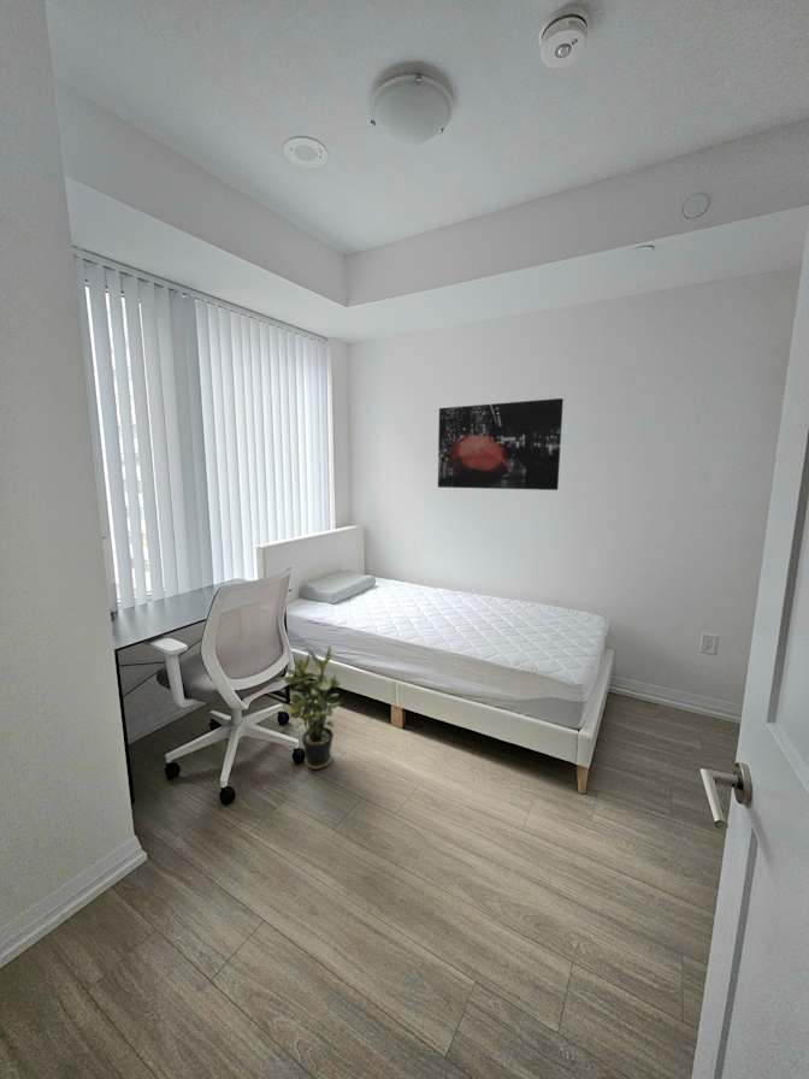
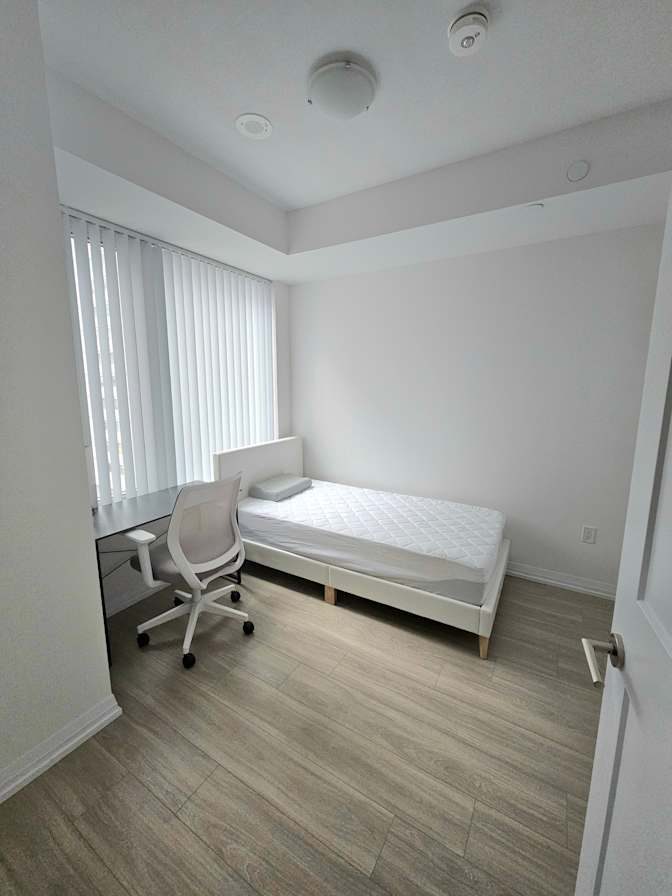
- wall art [437,397,565,491]
- potted plant [281,643,342,771]
